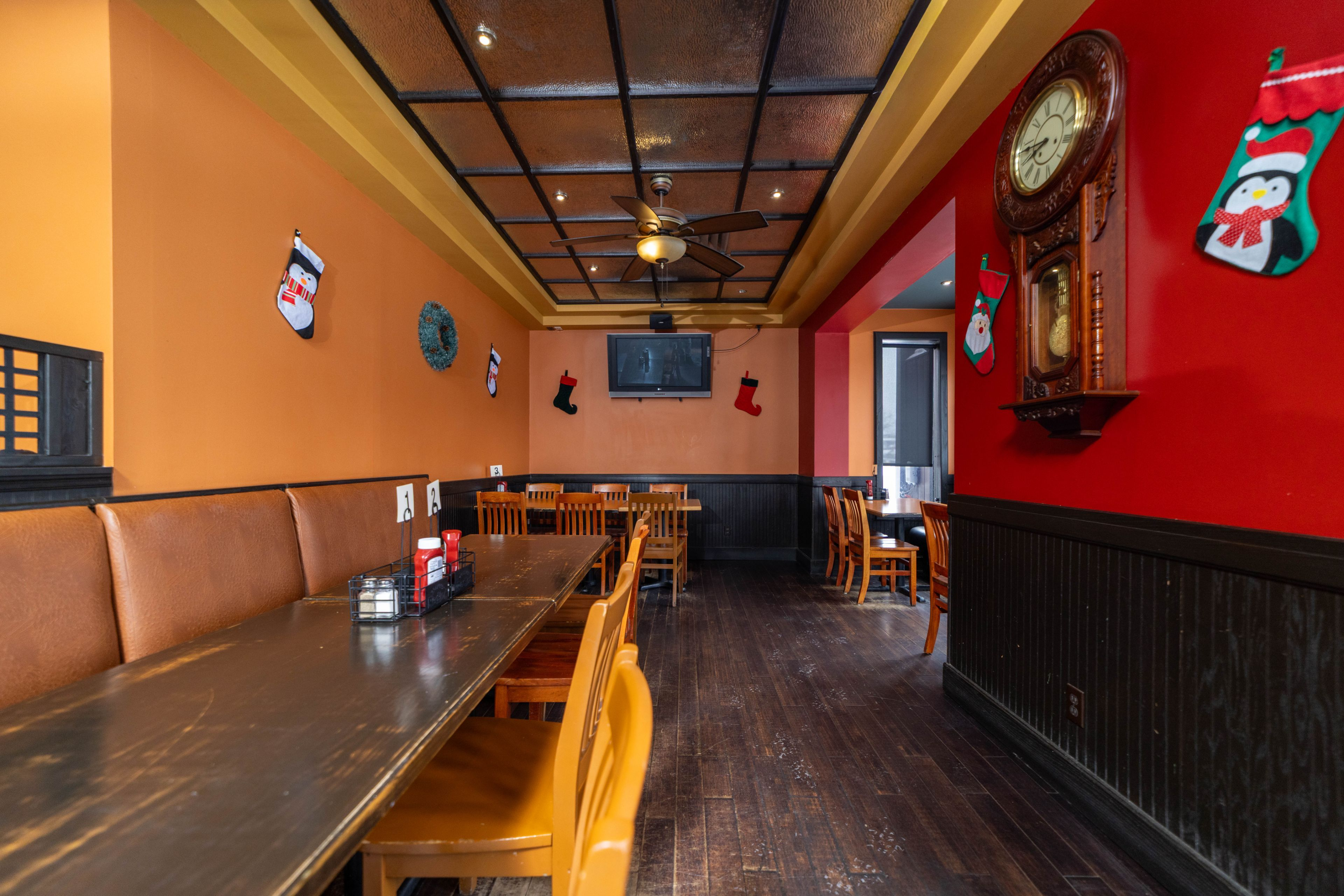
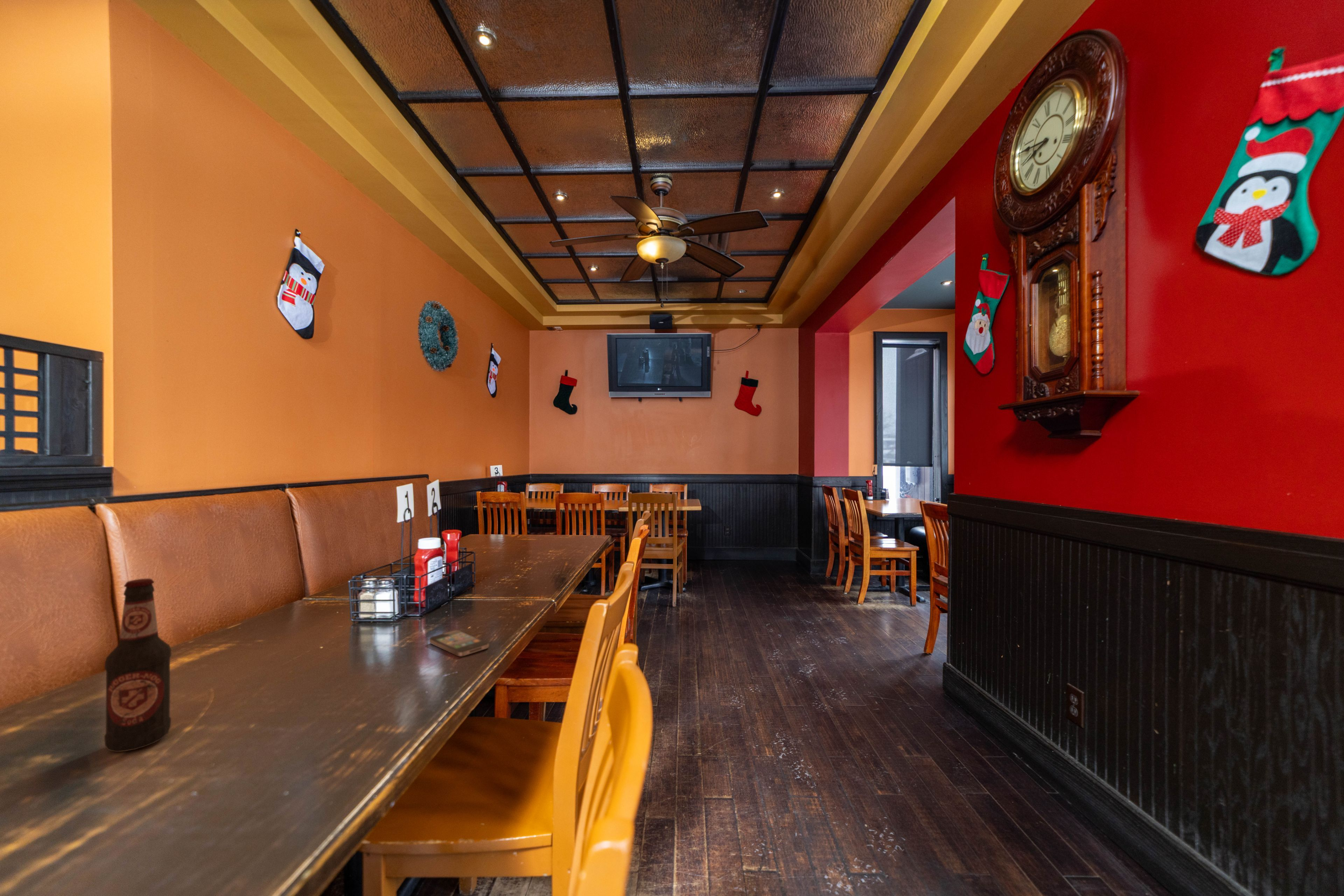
+ bottle [104,578,172,752]
+ smartphone [429,630,489,657]
